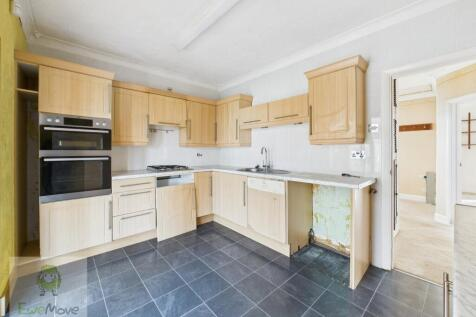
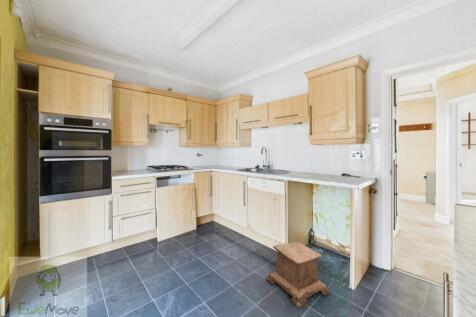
+ stool [265,241,331,309]
